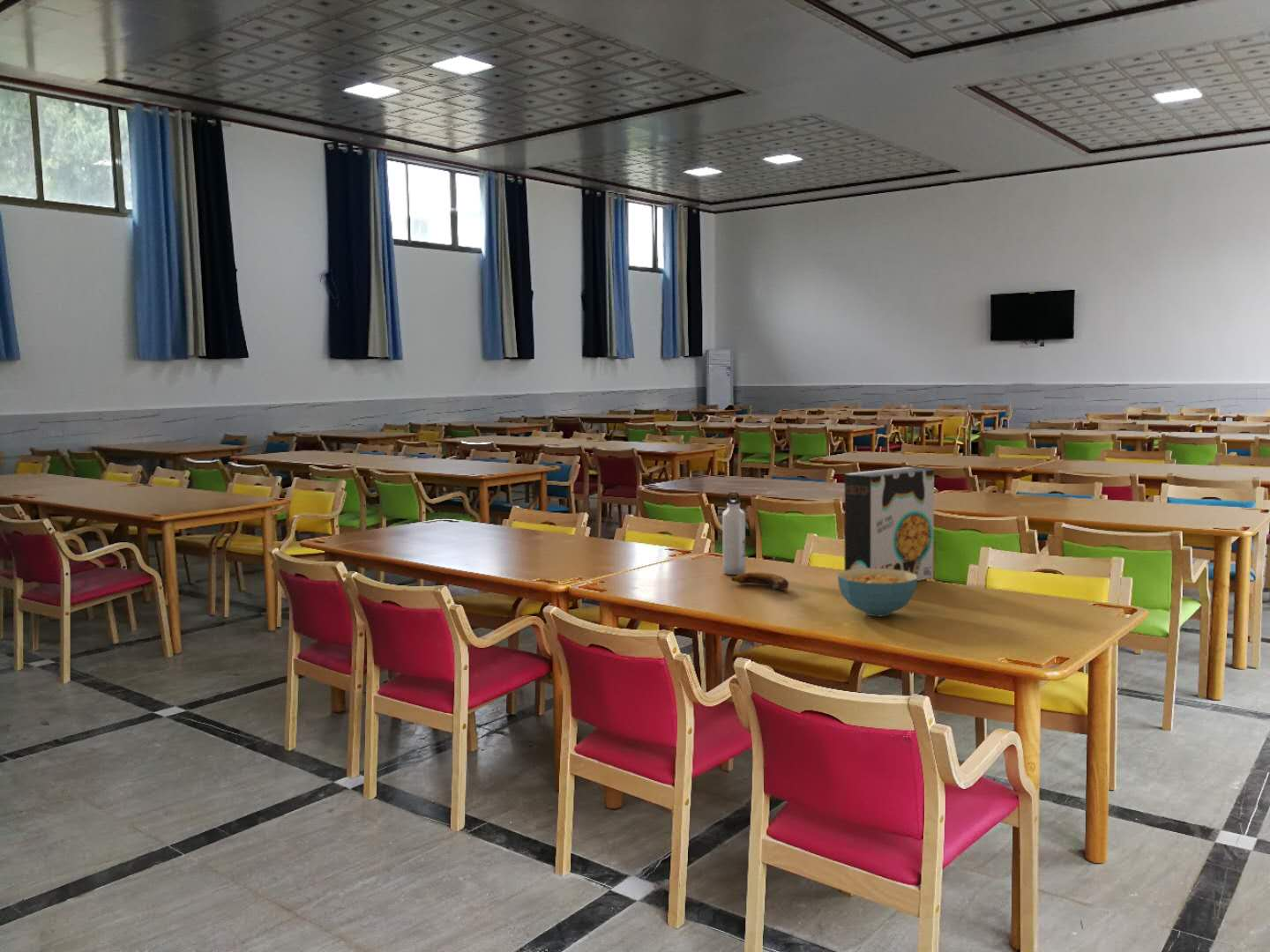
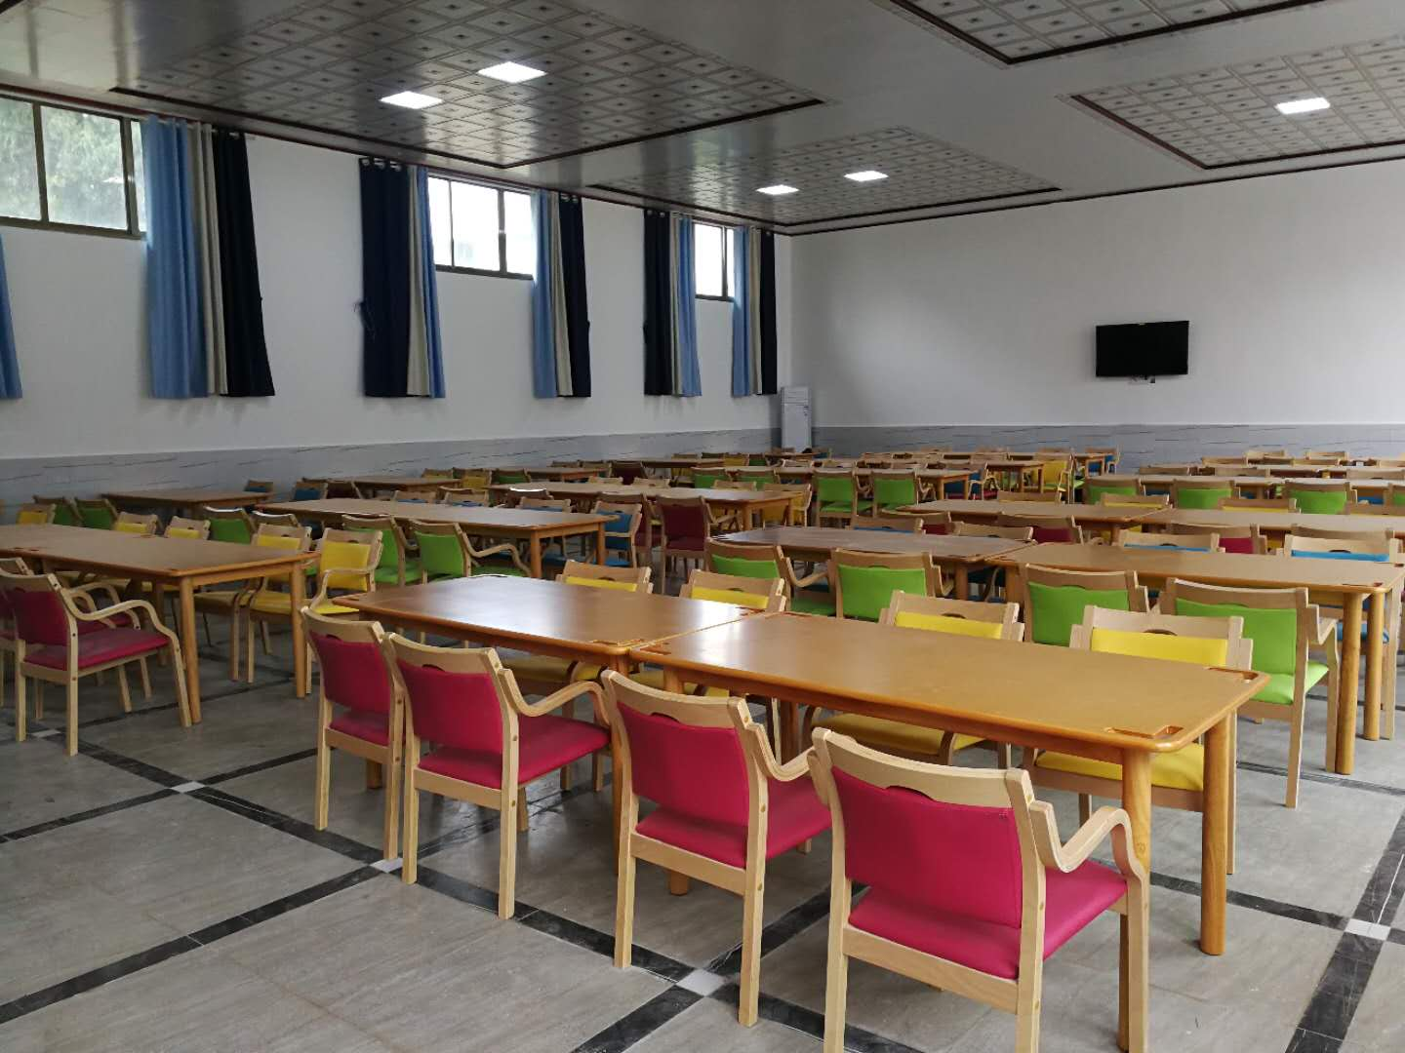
- banana [730,571,789,591]
- water bottle [721,491,746,576]
- cereal box [844,466,935,582]
- cereal bowl [837,569,918,617]
